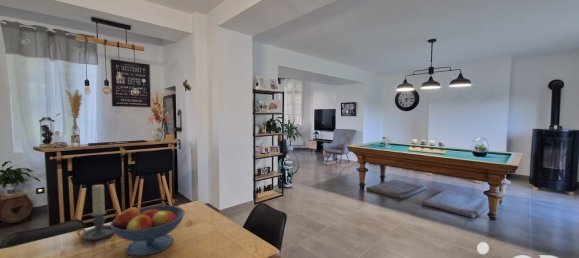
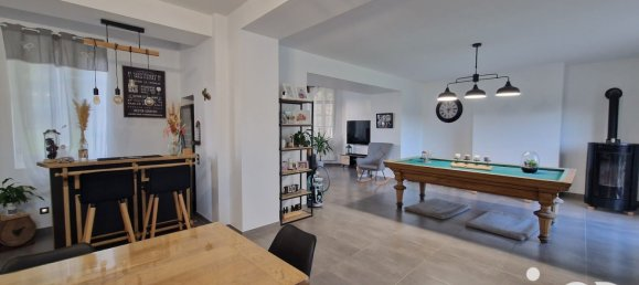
- candle holder [77,183,114,241]
- fruit bowl [110,204,186,257]
